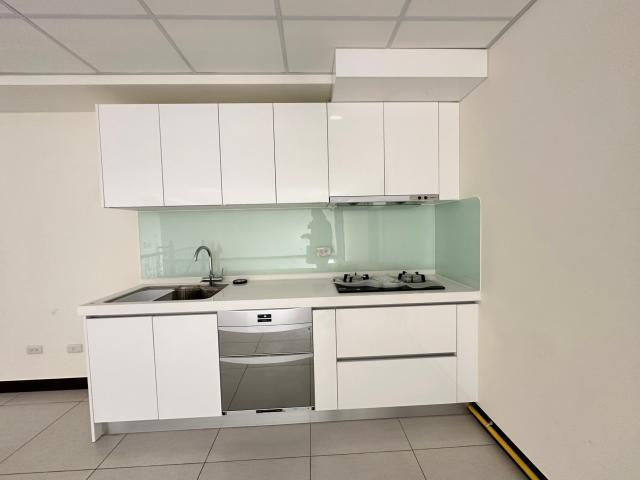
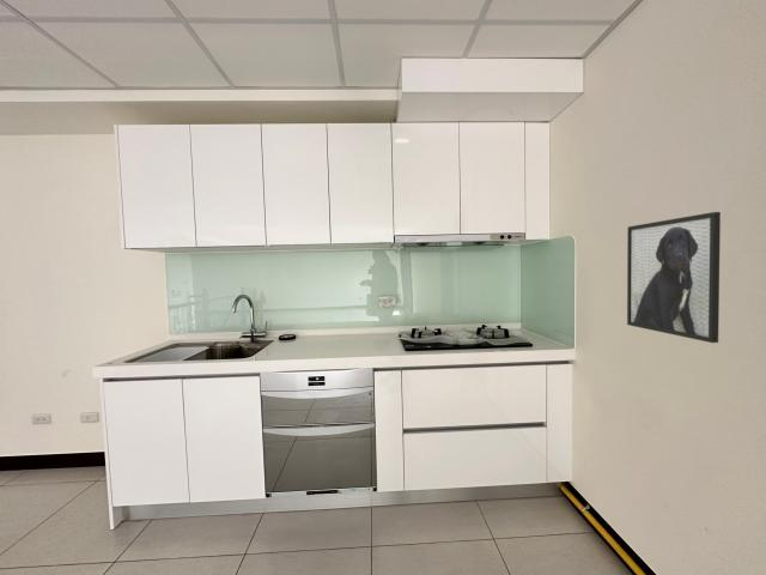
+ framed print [626,211,722,344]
